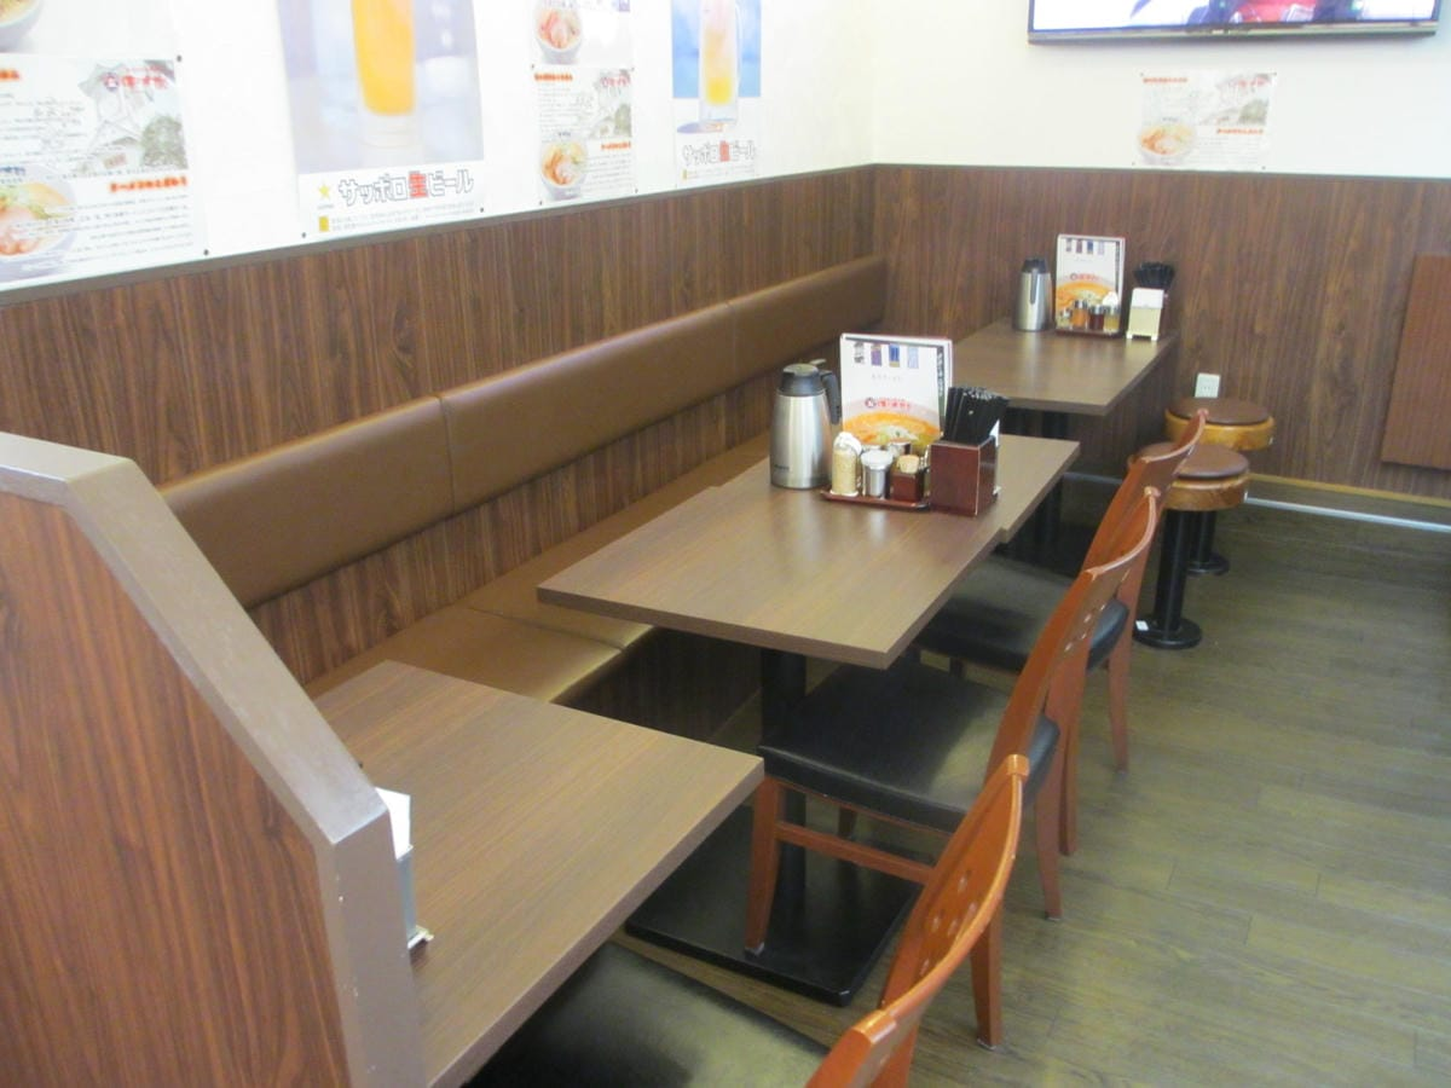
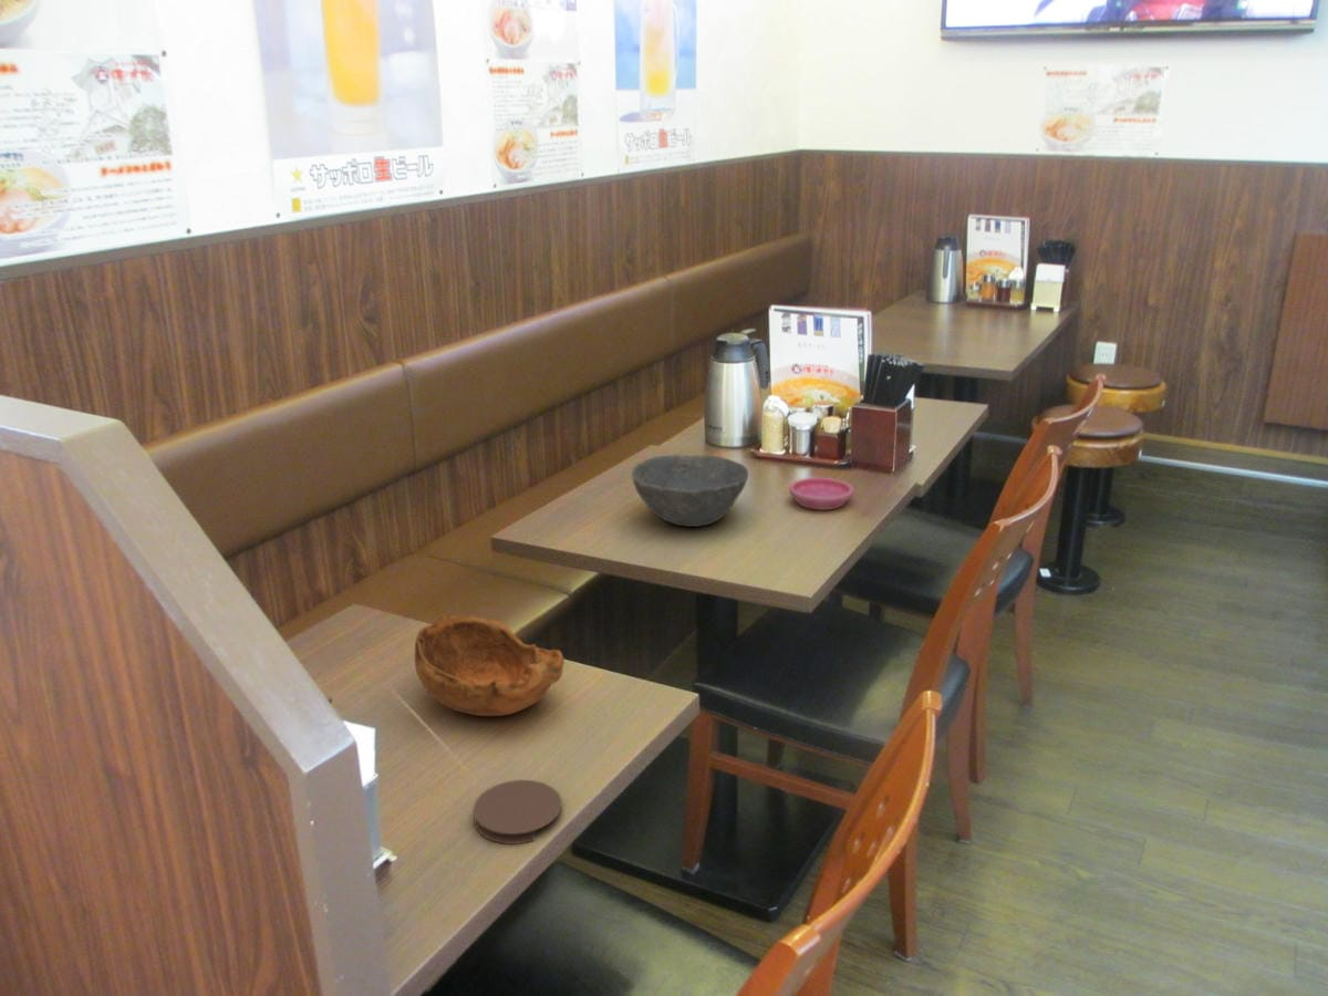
+ coaster [473,779,563,845]
+ bowl [631,454,749,528]
+ saucer [788,477,854,511]
+ bowl [414,614,566,717]
